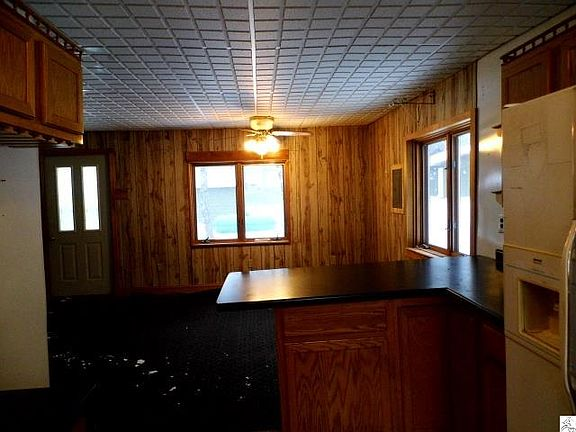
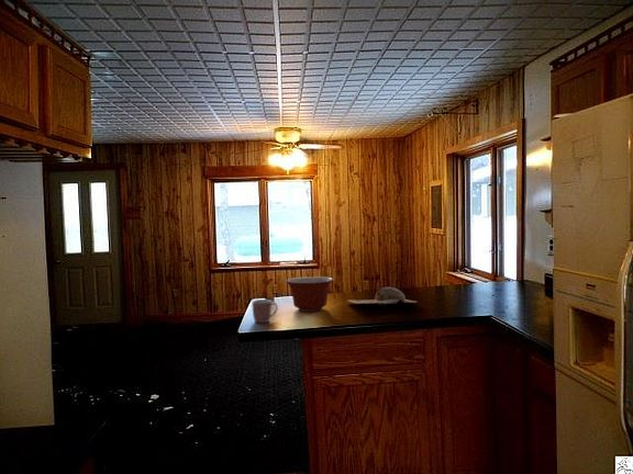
+ cup [251,298,279,324]
+ mixing bowl [285,275,334,313]
+ chopping board [348,286,417,306]
